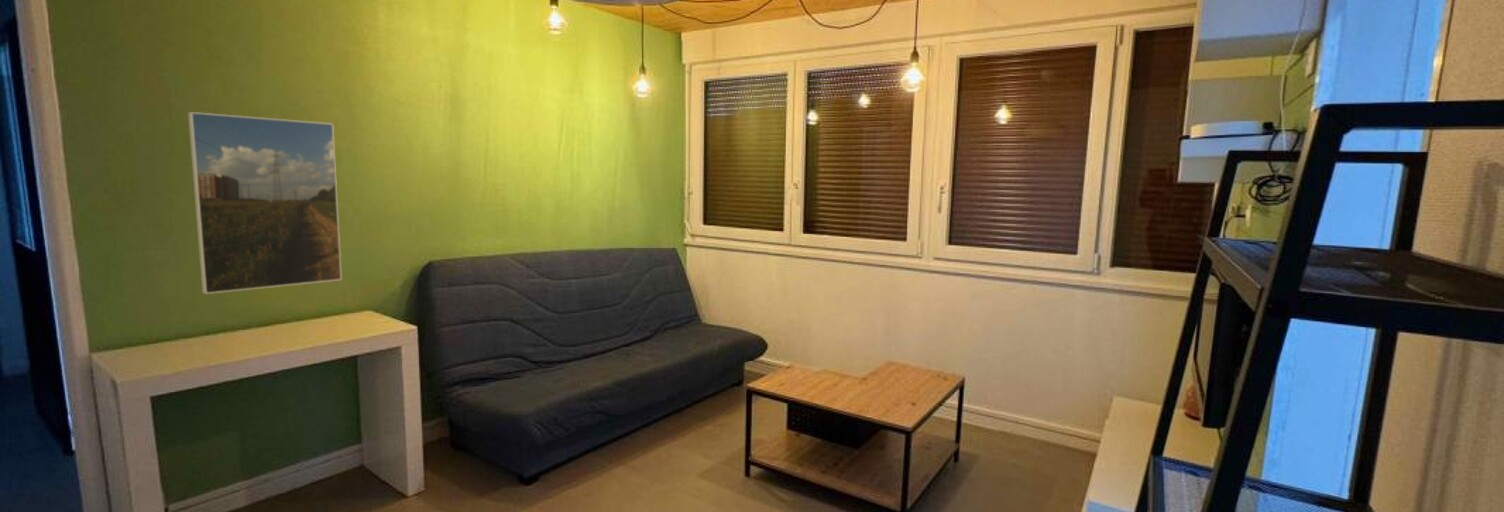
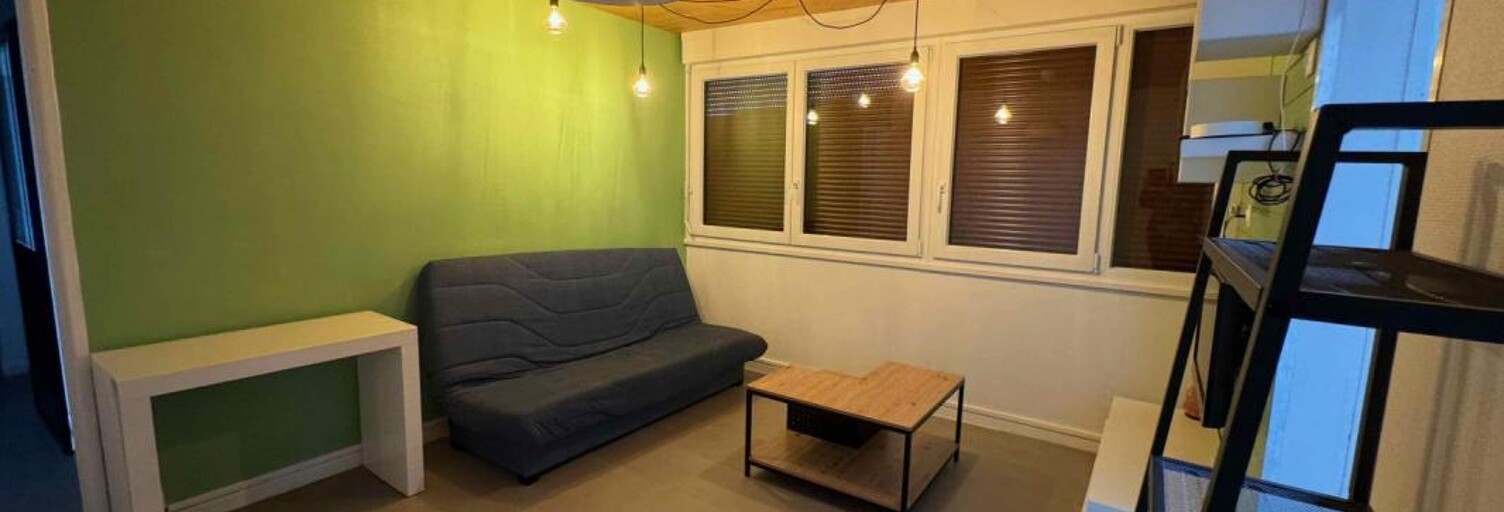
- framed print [187,111,343,295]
